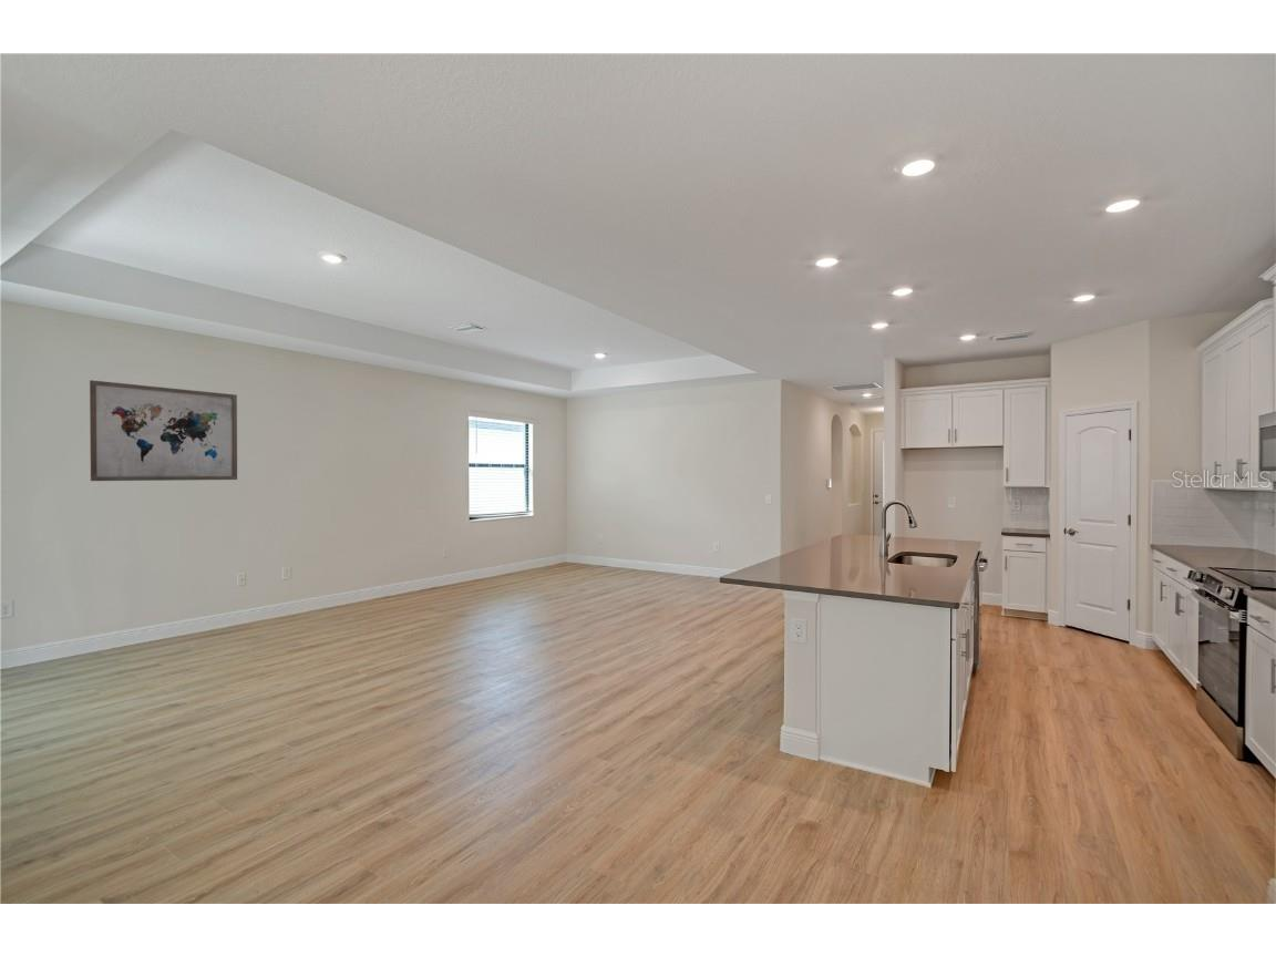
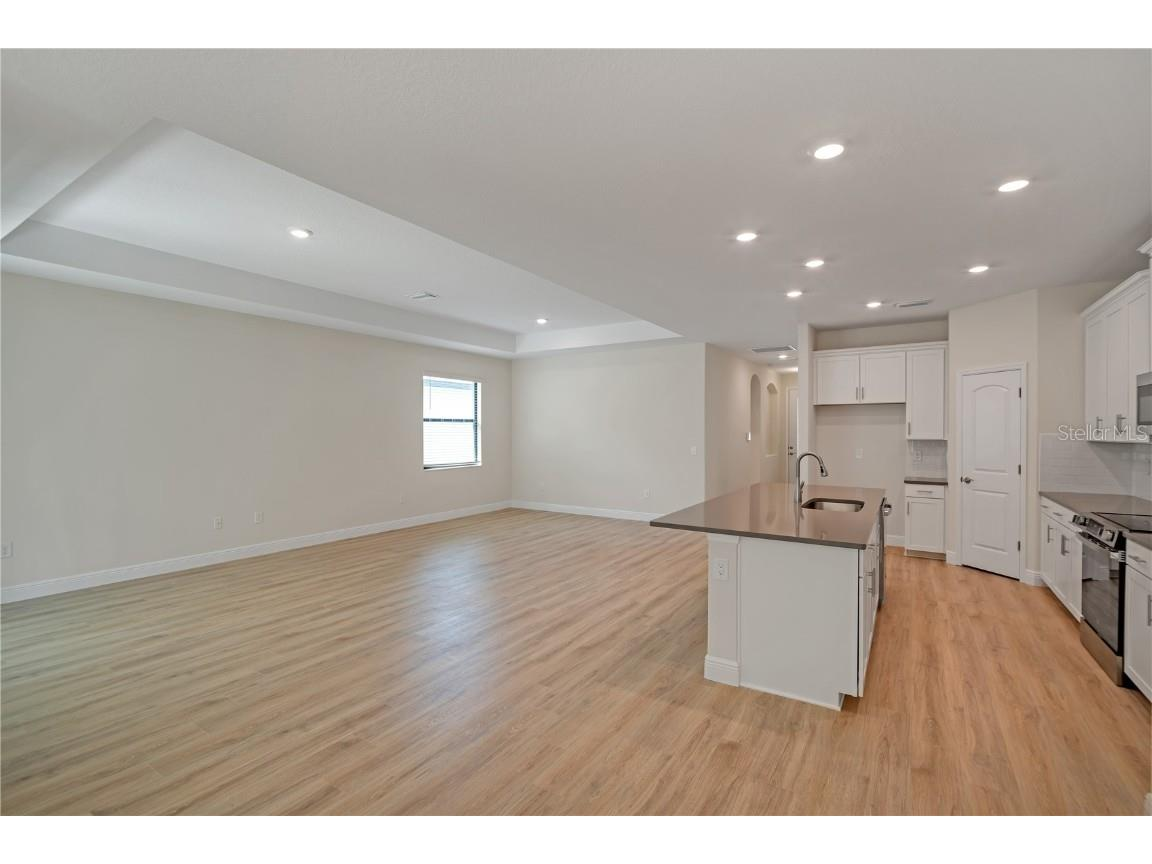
- wall art [89,379,238,482]
